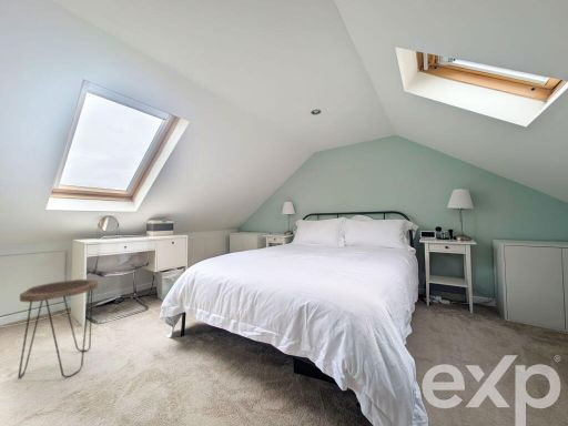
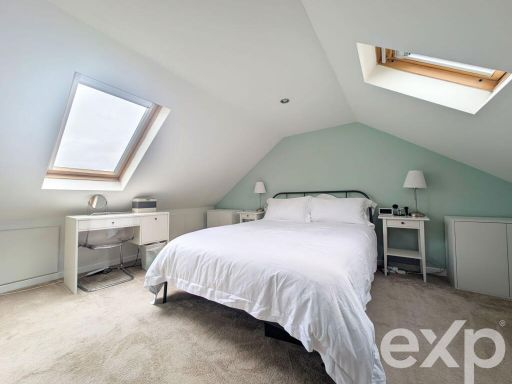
- side table [17,278,99,379]
